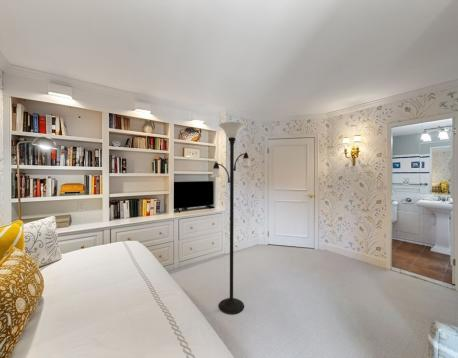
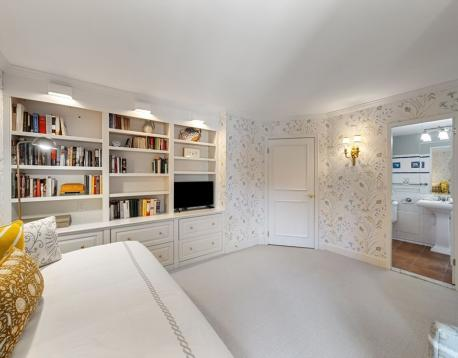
- floor lamp [209,121,252,315]
